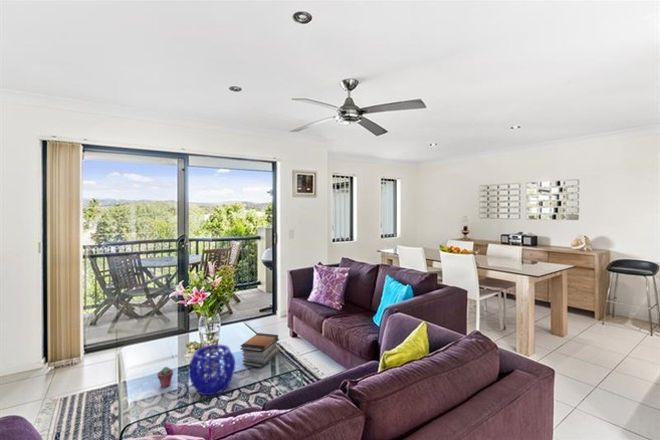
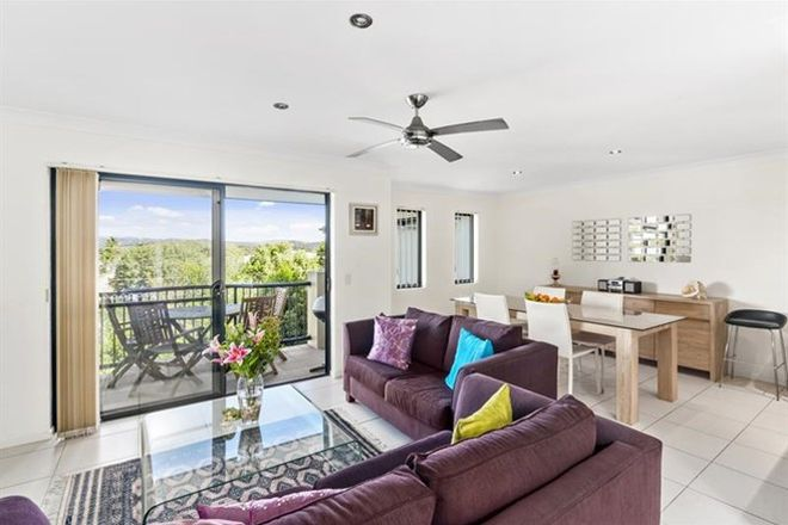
- decorative bowl [187,344,236,396]
- book stack [239,332,280,369]
- potted succulent [156,366,174,389]
